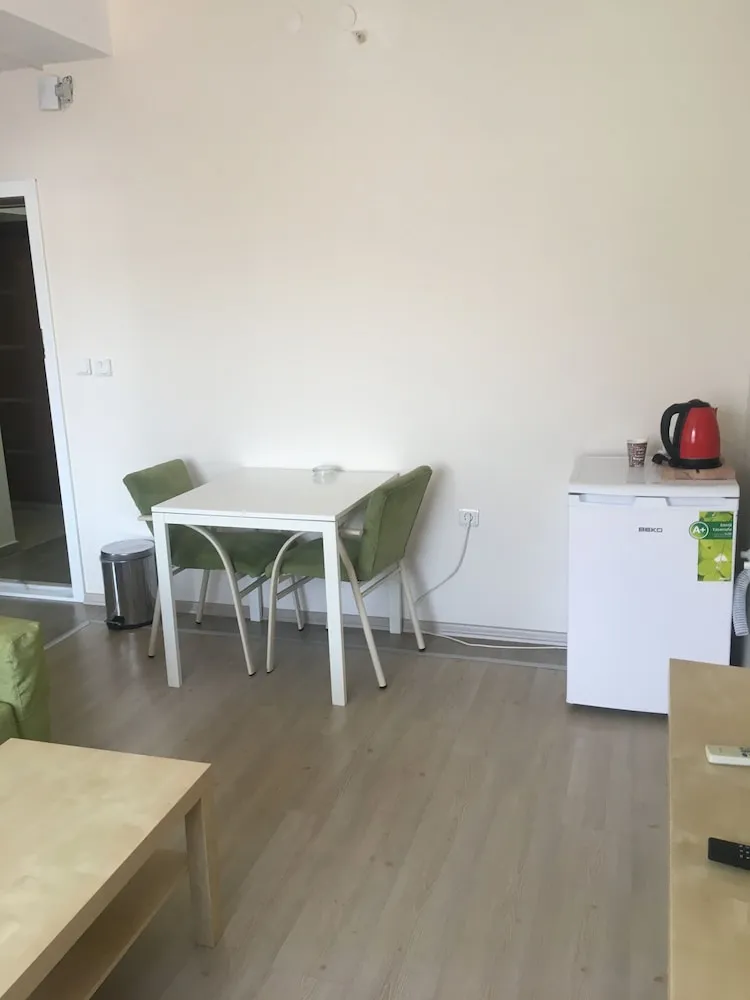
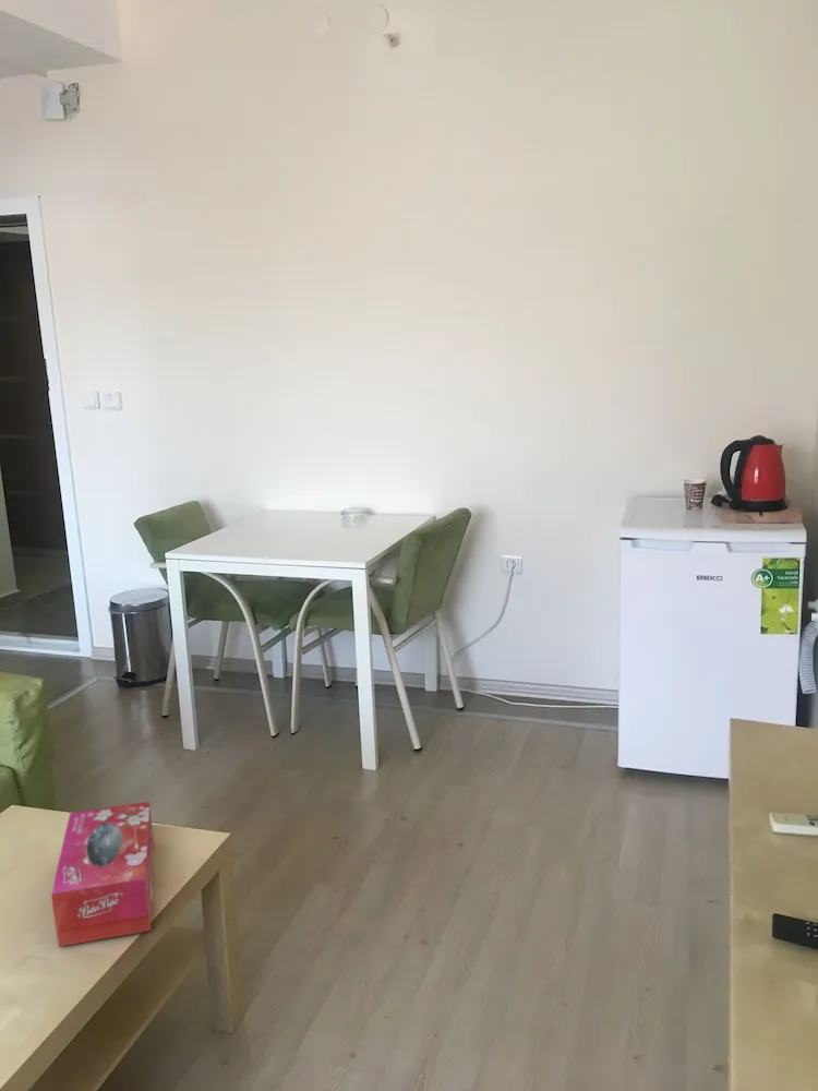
+ tissue box [50,801,155,948]
